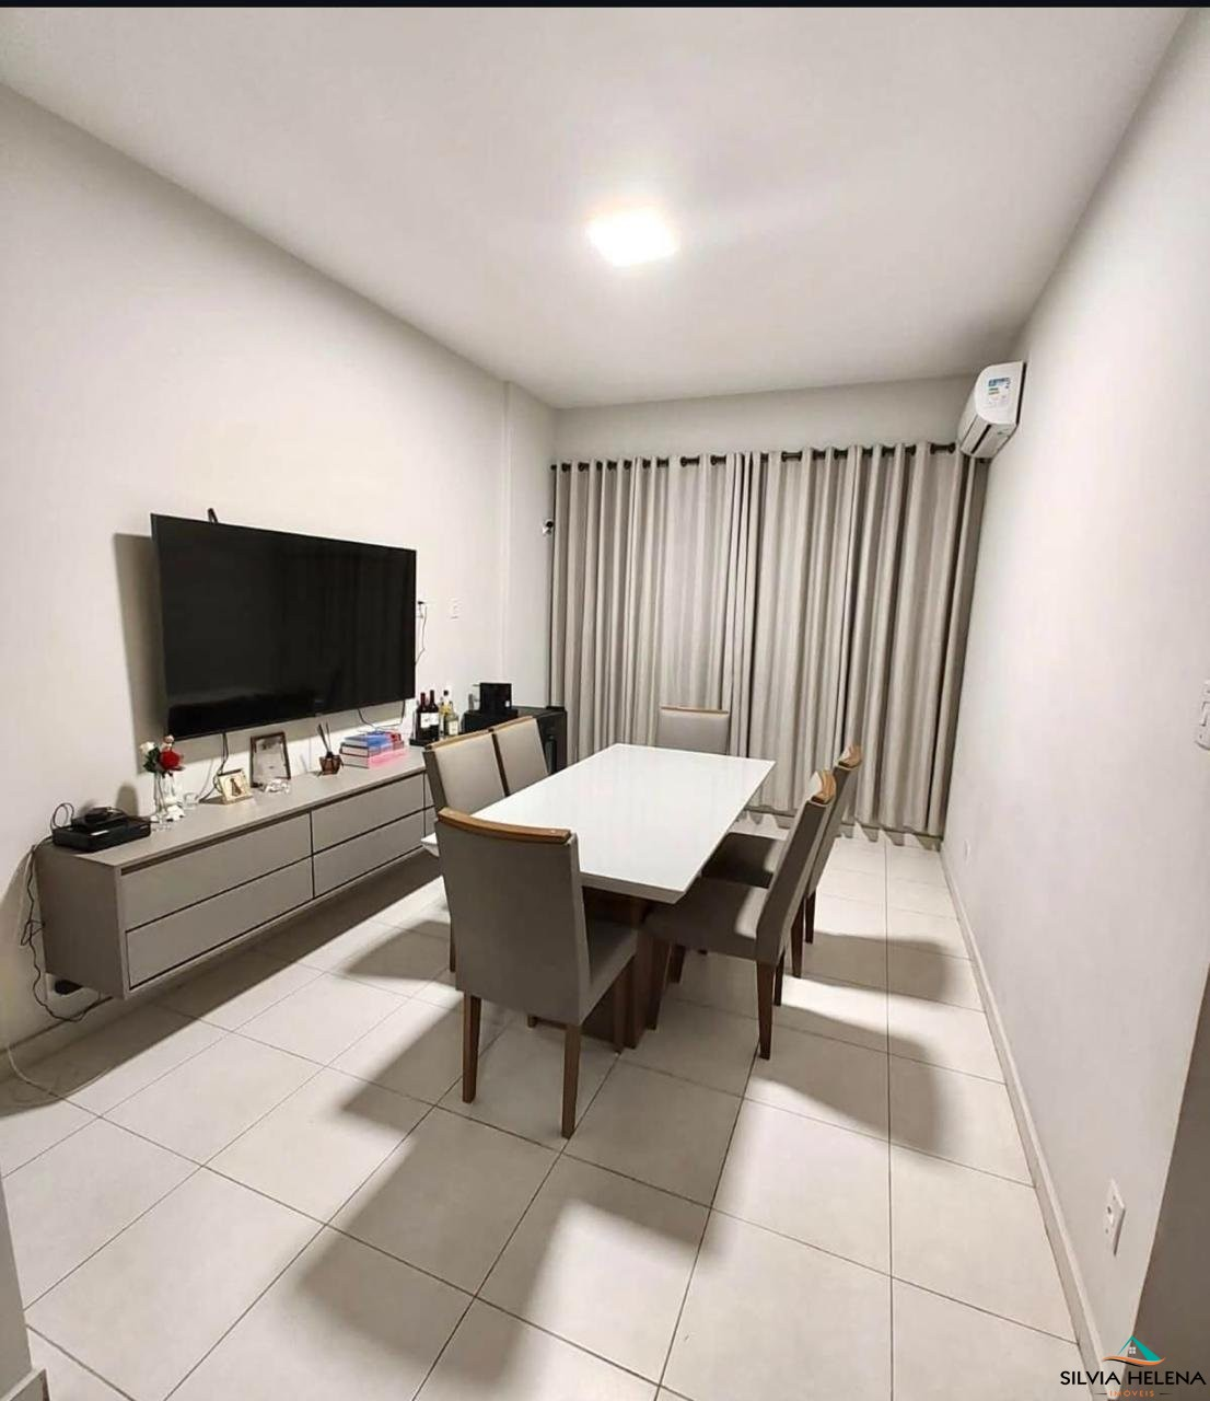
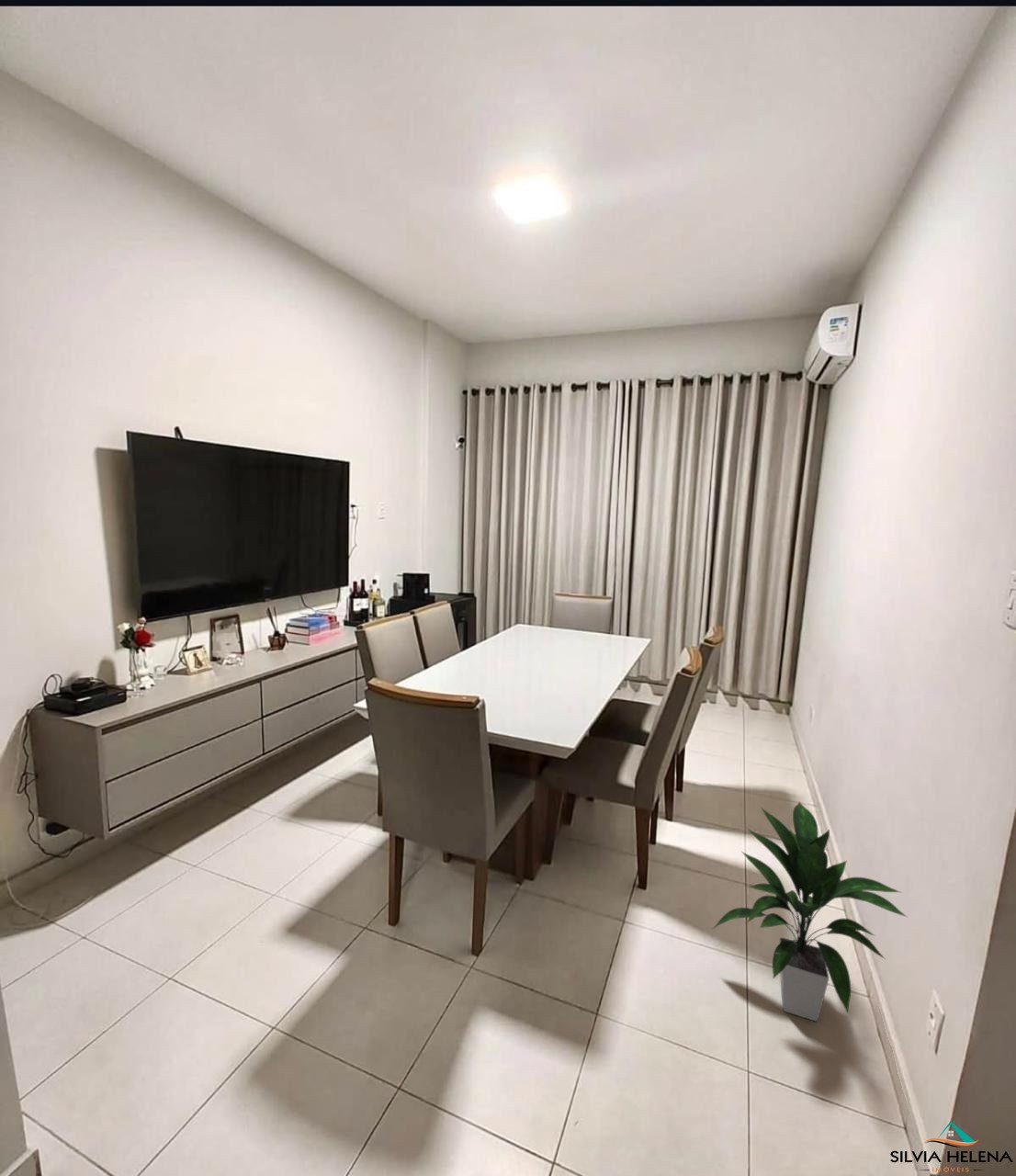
+ indoor plant [709,800,909,1022]
